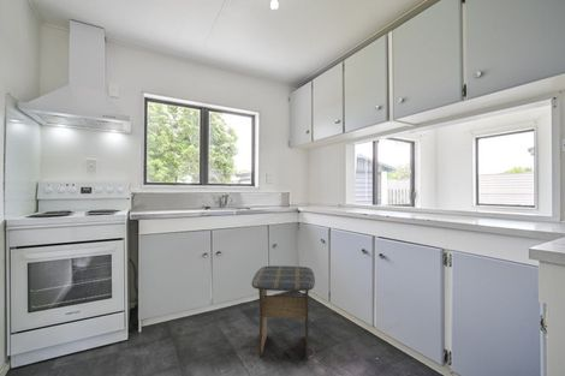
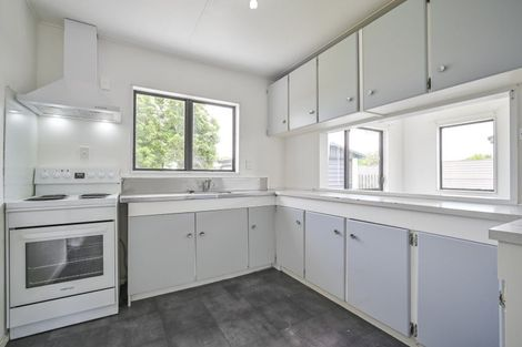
- stool [250,264,316,360]
